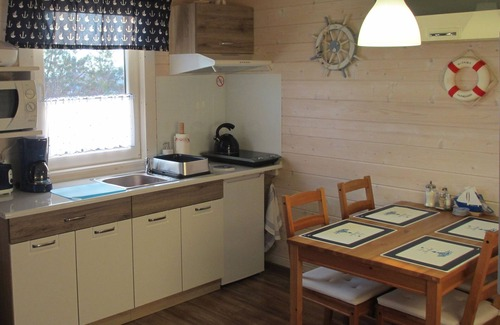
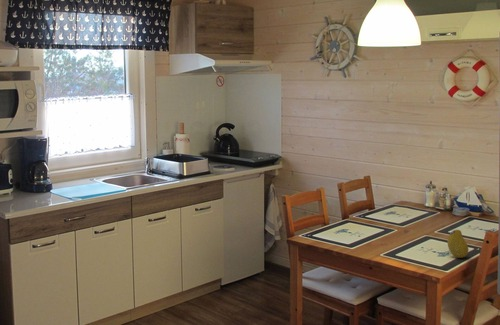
+ fruit [447,229,469,259]
